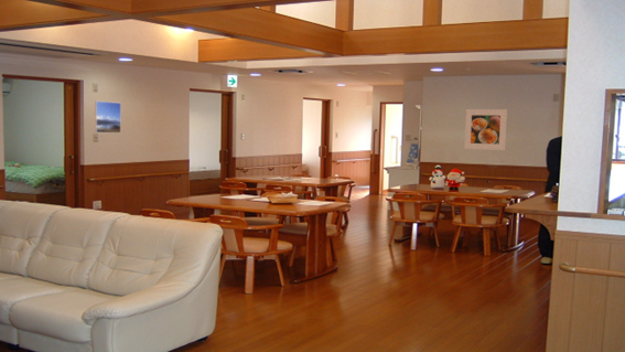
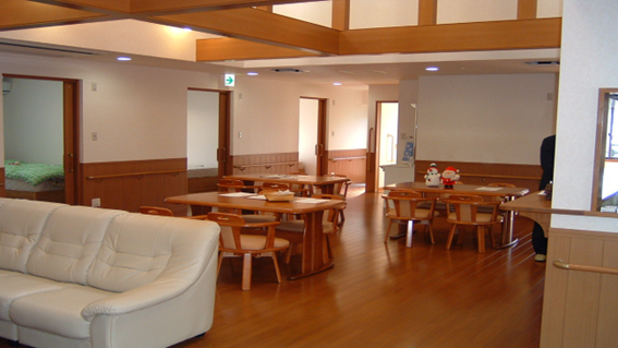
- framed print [463,108,508,151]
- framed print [94,100,122,135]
